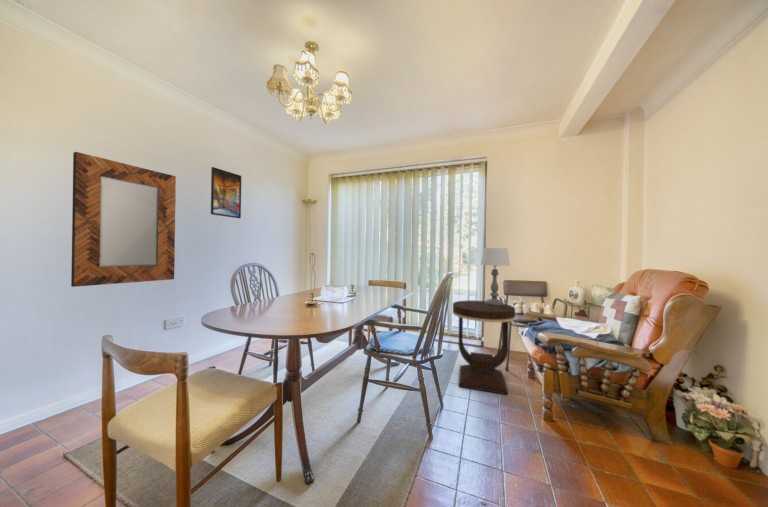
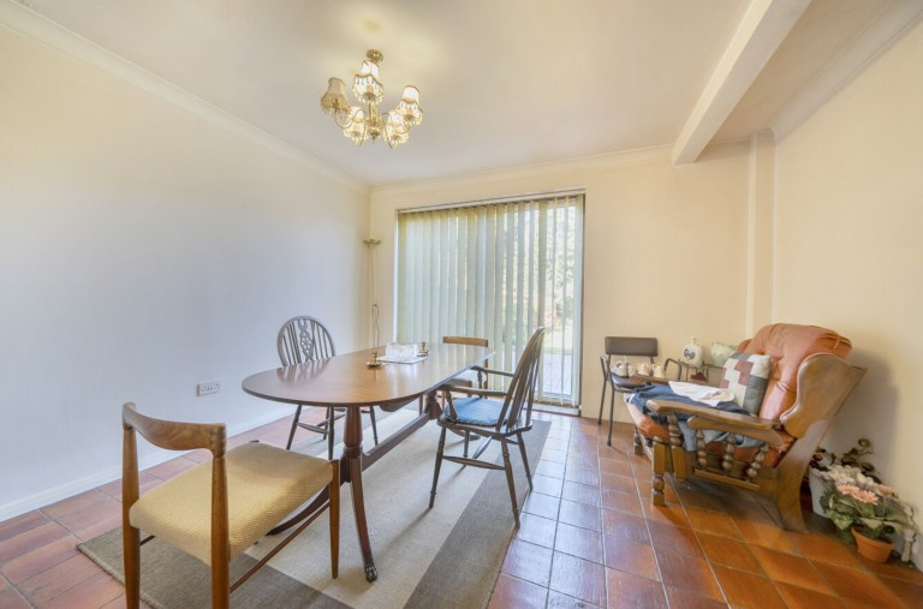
- table lamp [479,247,511,307]
- home mirror [70,151,177,288]
- side table [452,299,516,396]
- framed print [210,166,242,219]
